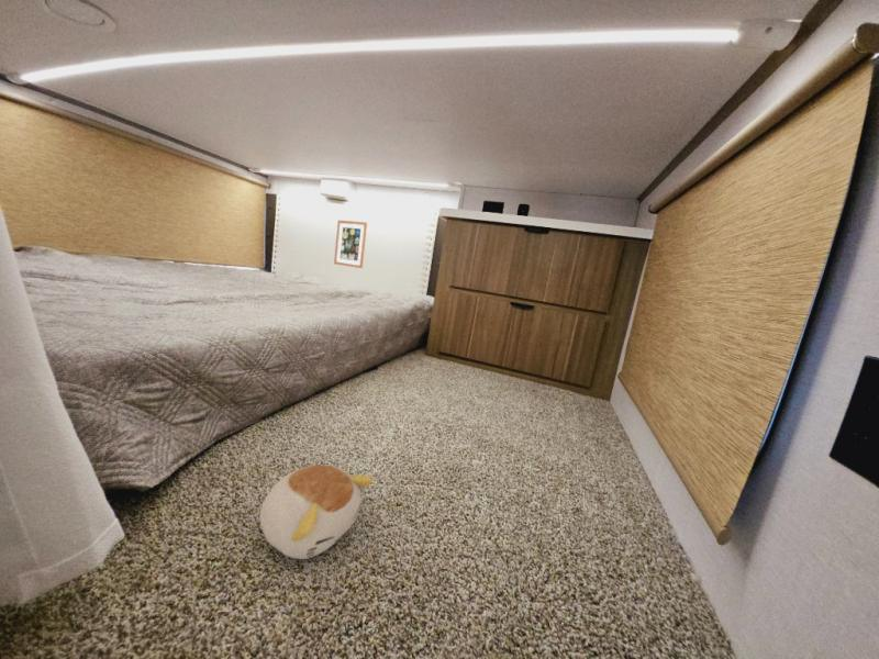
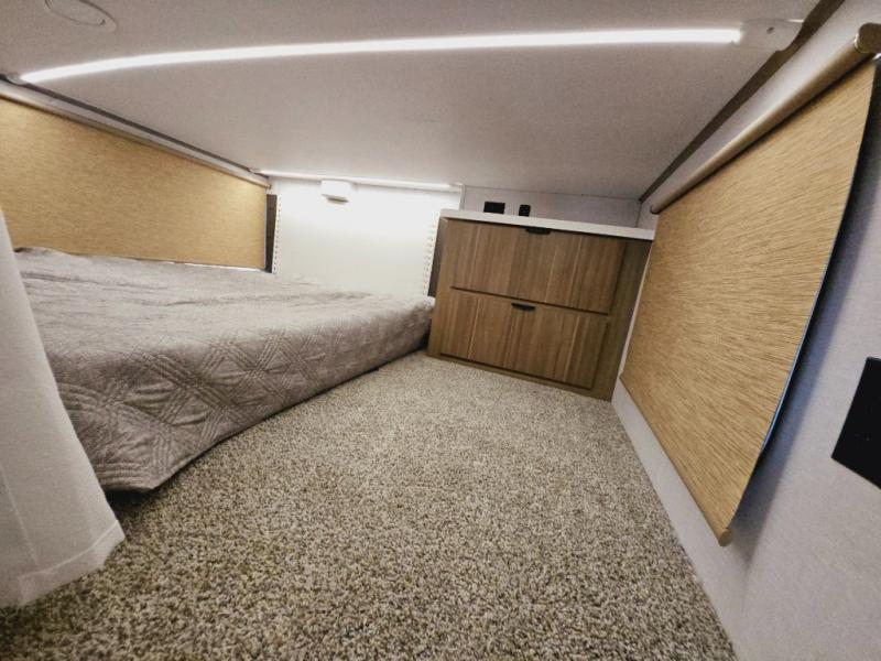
- wall art [333,220,368,269]
- plush toy [258,463,375,560]
